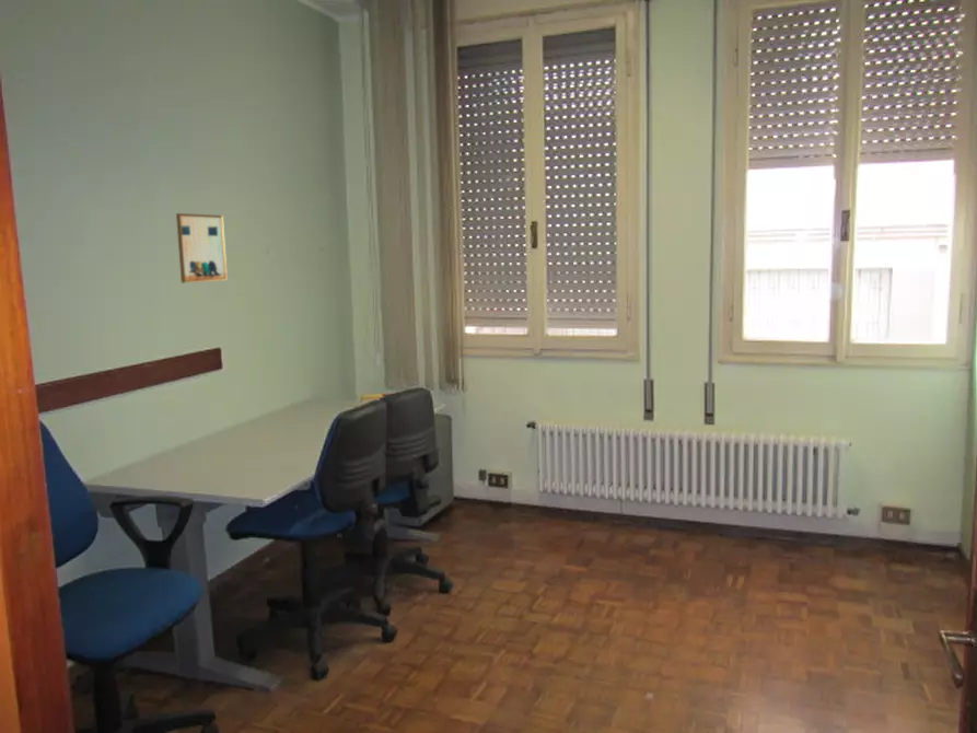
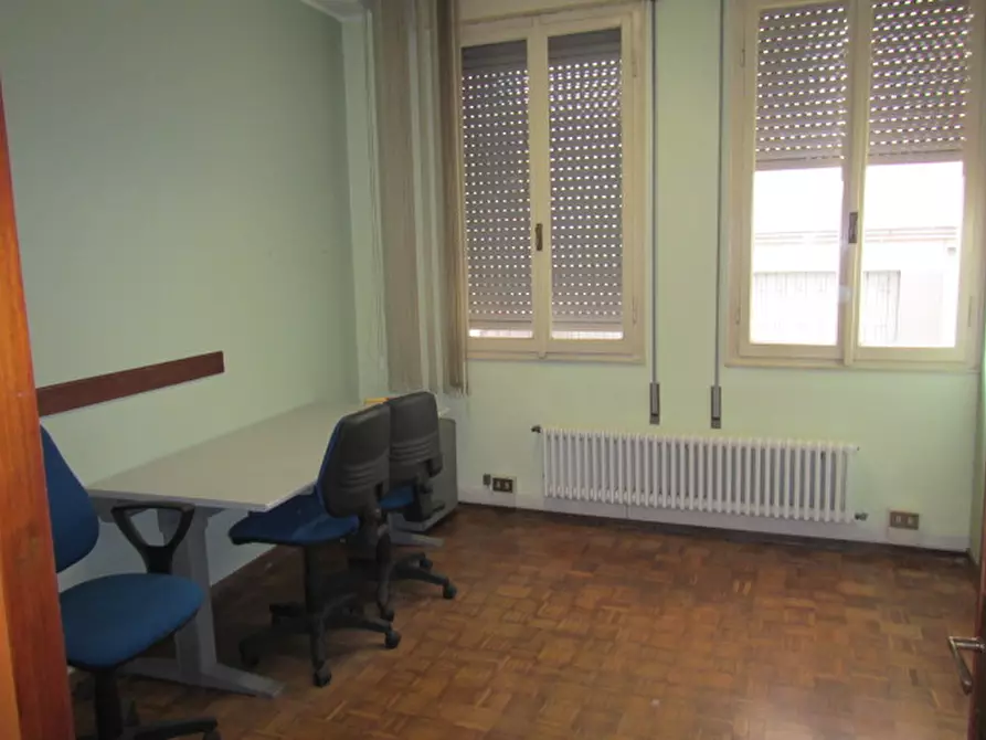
- wall art [175,212,229,284]
